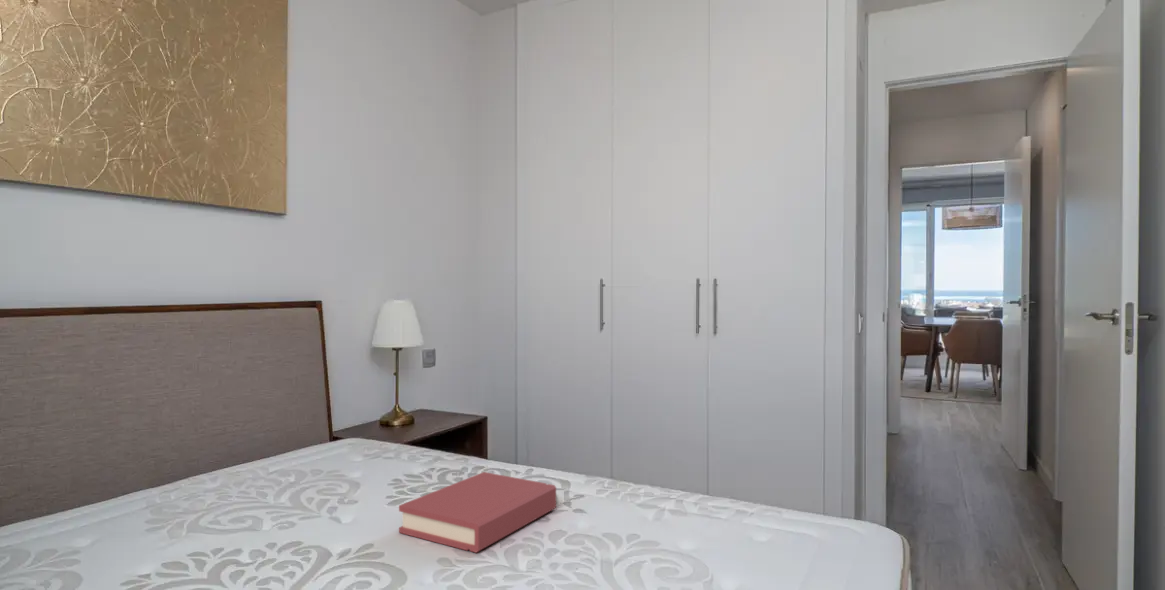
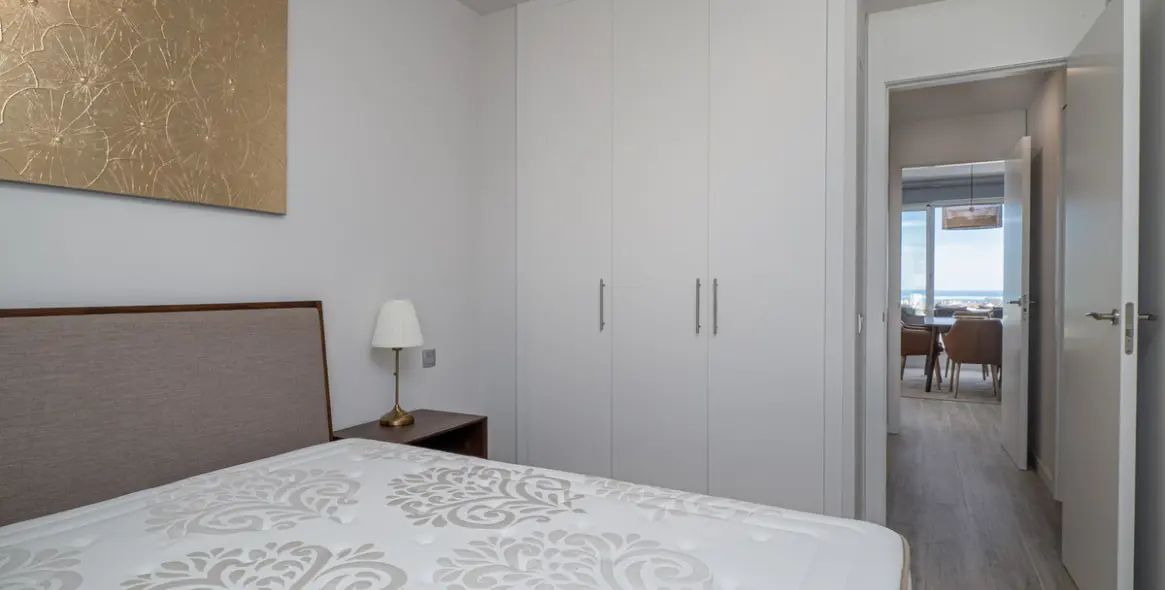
- hardback book [398,471,557,554]
